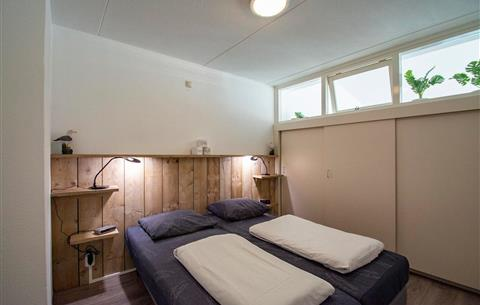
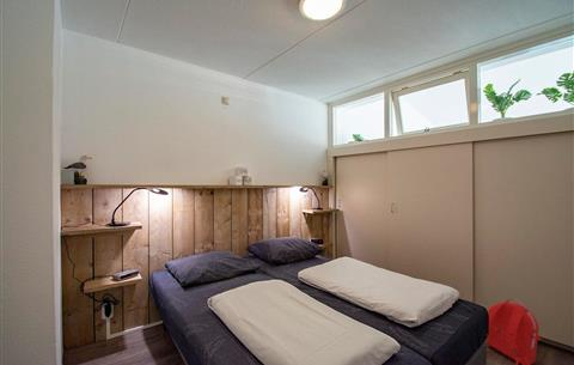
+ backpack [486,298,543,365]
